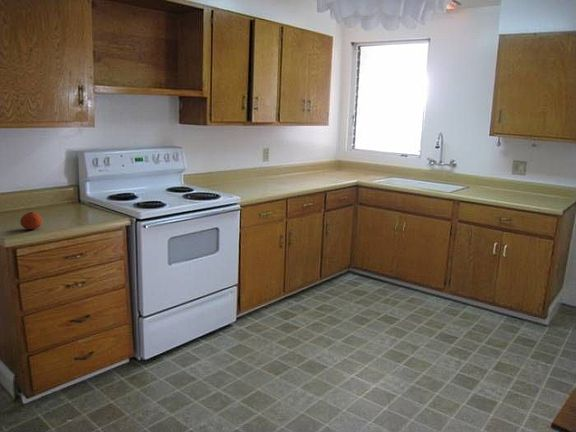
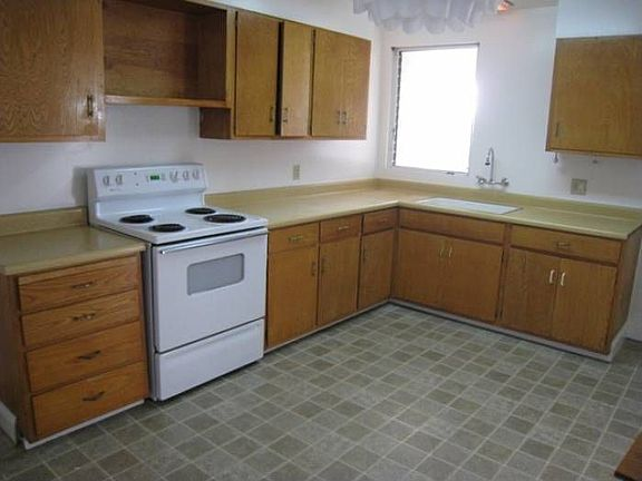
- fruit [19,211,43,230]
